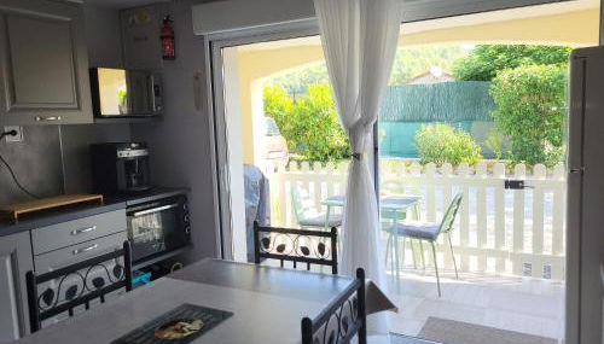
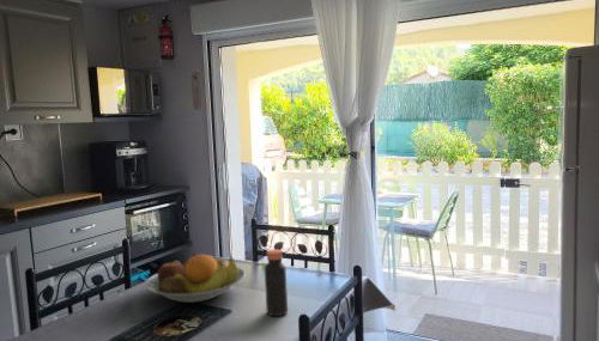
+ fruit bowl [144,251,246,304]
+ bottle [264,248,289,317]
